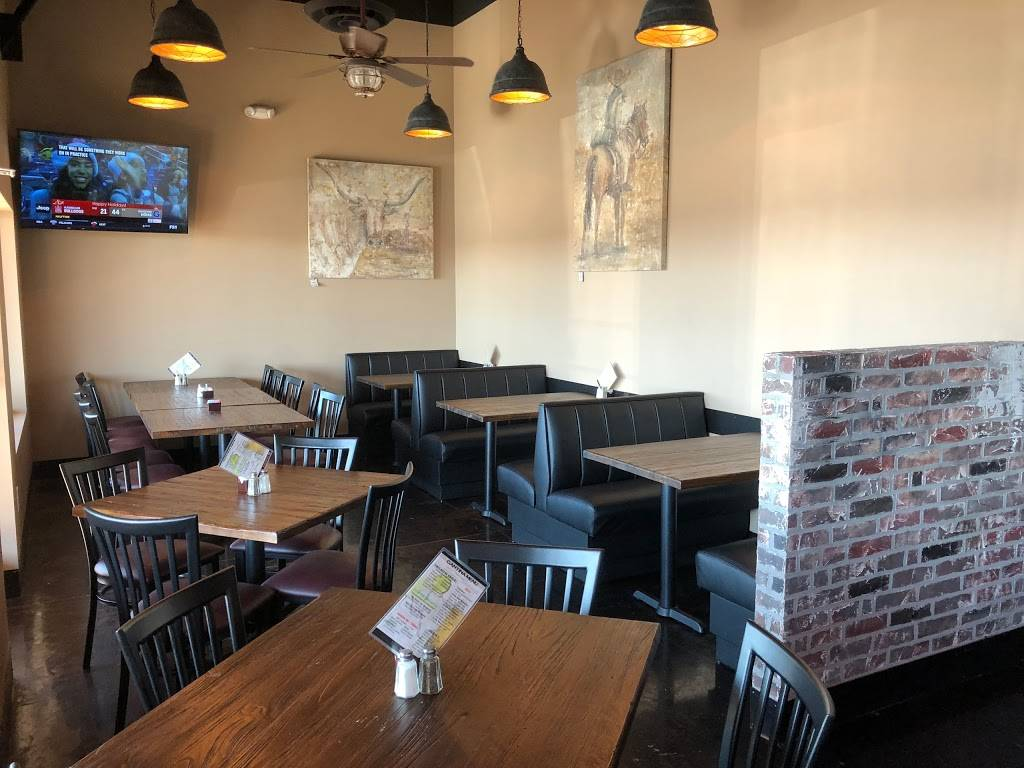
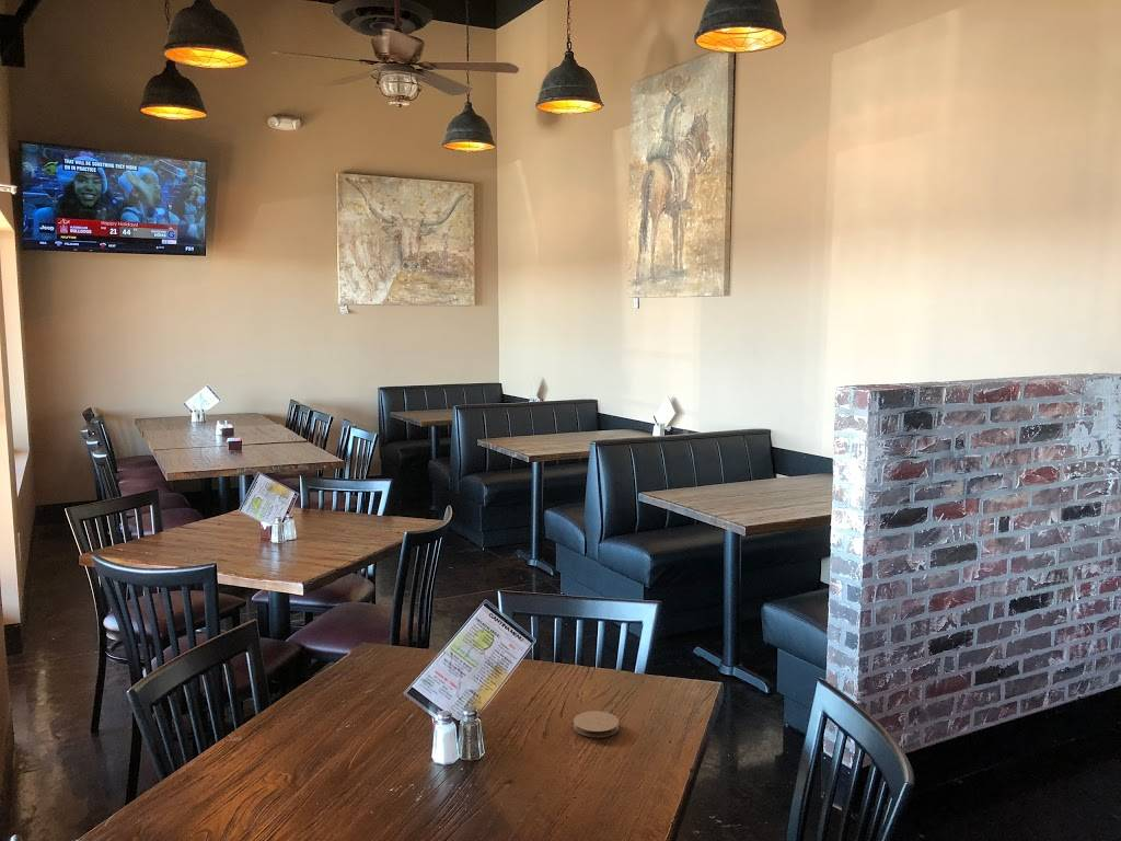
+ coaster [573,710,620,738]
